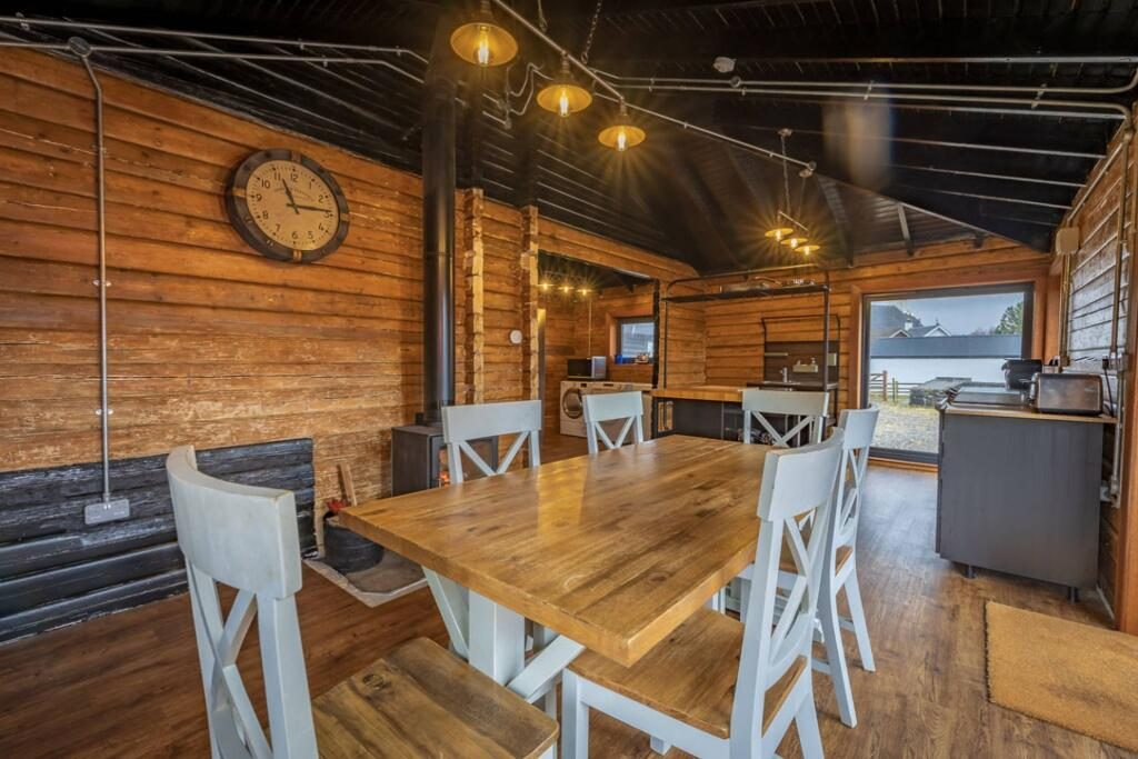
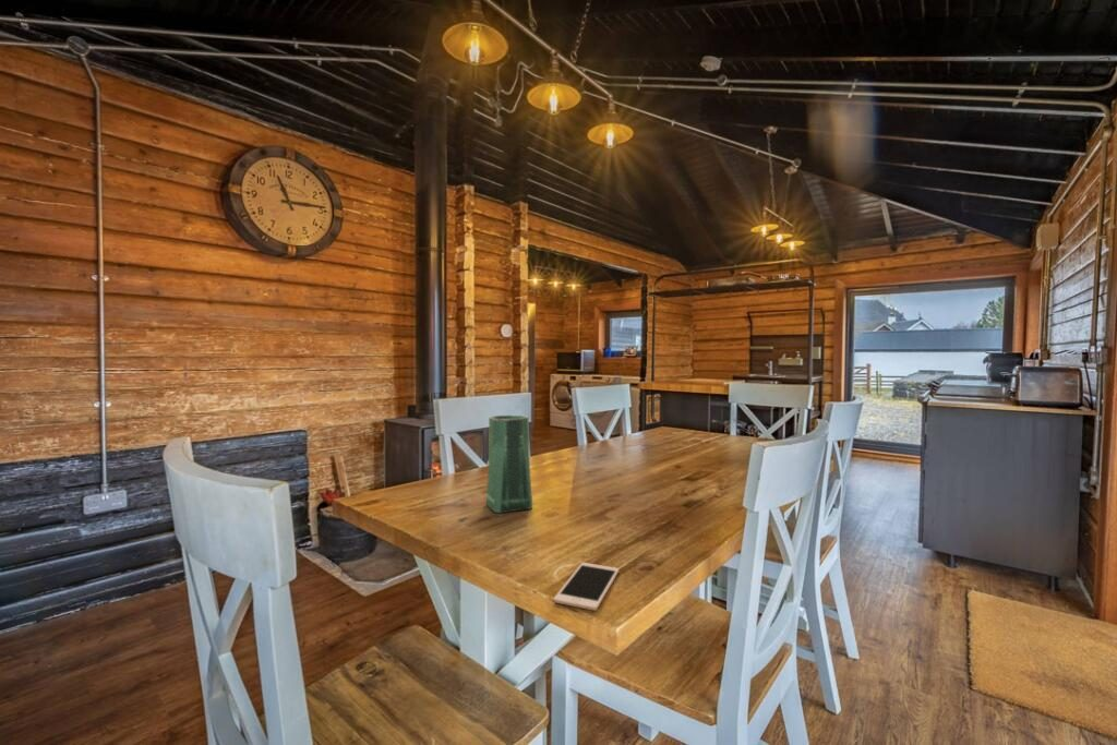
+ cell phone [553,562,620,611]
+ vase [485,414,533,514]
